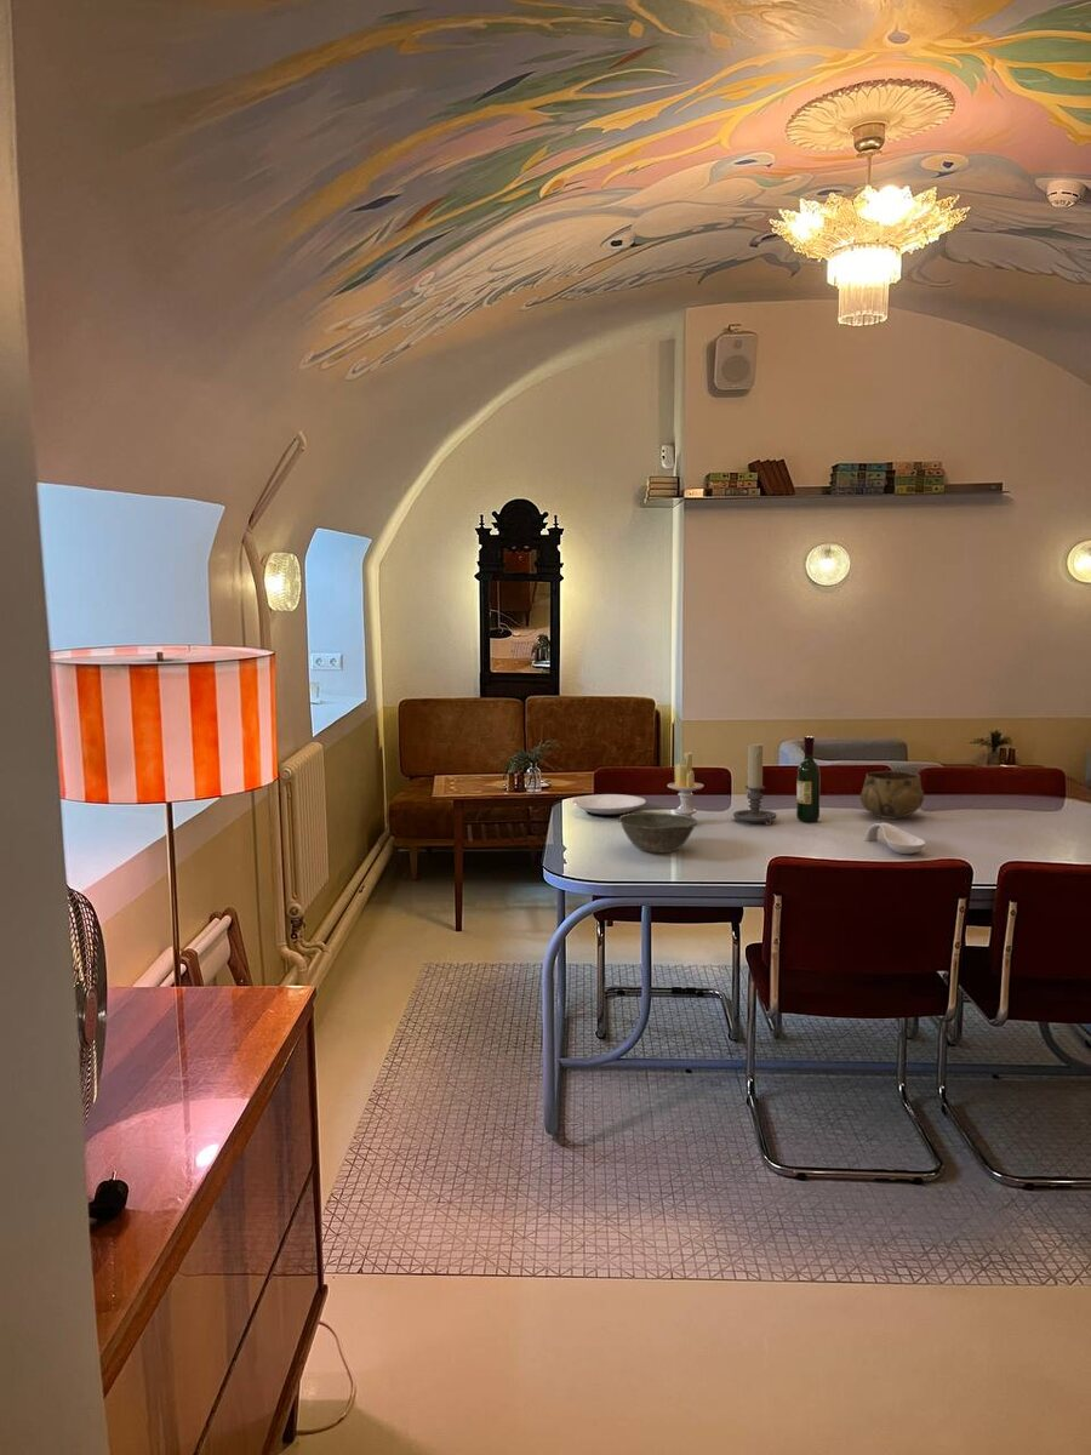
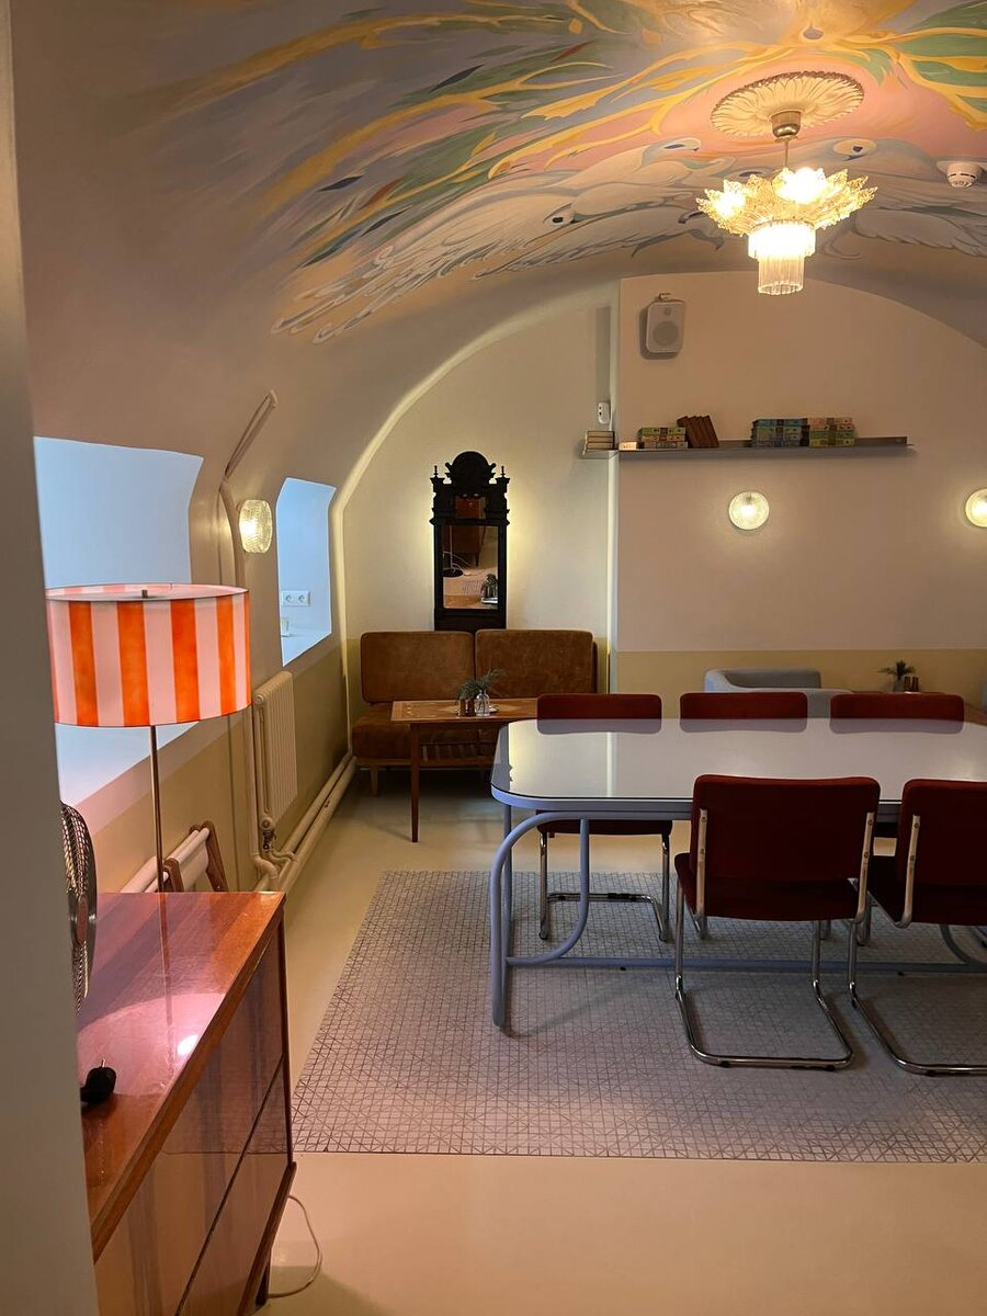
- wine bottle [795,735,821,823]
- candle holder [732,742,778,827]
- spoon rest [863,822,926,855]
- candle [667,751,704,817]
- bowl [617,811,698,854]
- decorative bowl [859,770,925,820]
- plate [571,793,647,818]
